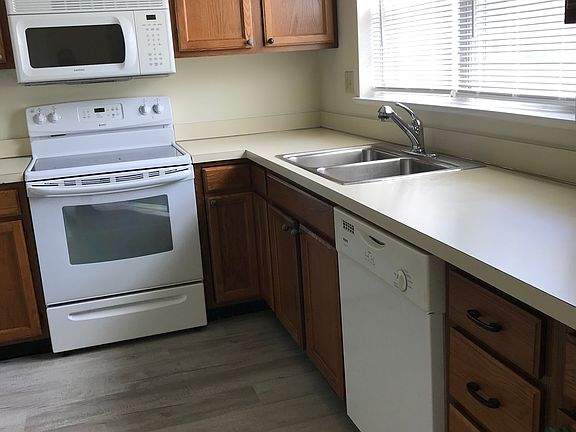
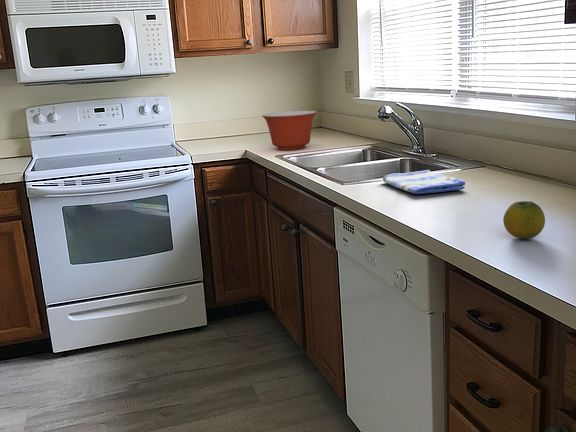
+ dish towel [382,169,466,195]
+ fruit [502,200,546,240]
+ mixing bowl [261,110,318,151]
